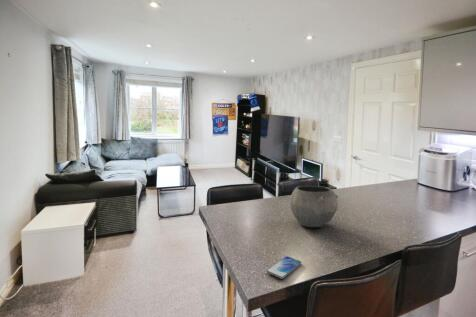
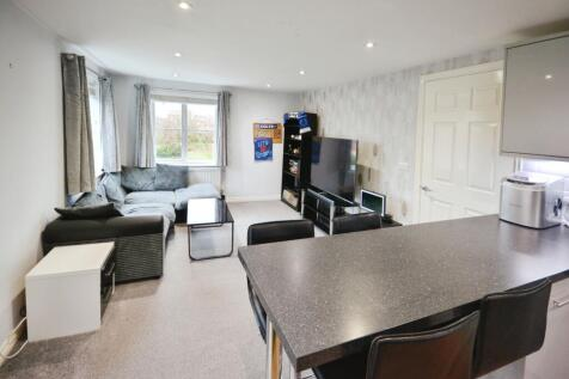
- smartphone [266,255,302,280]
- bowl [289,185,339,228]
